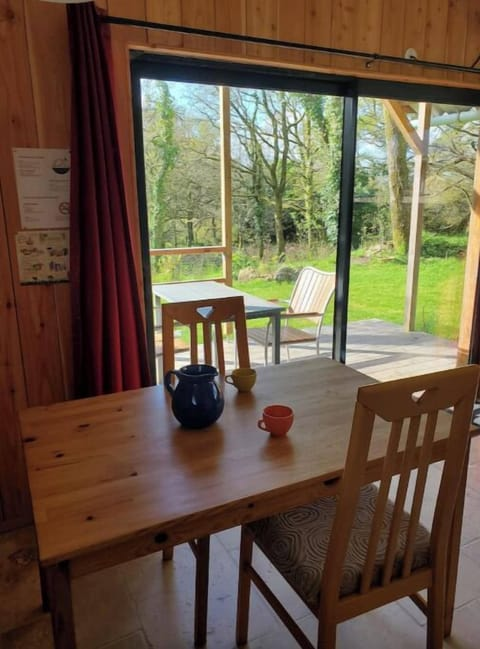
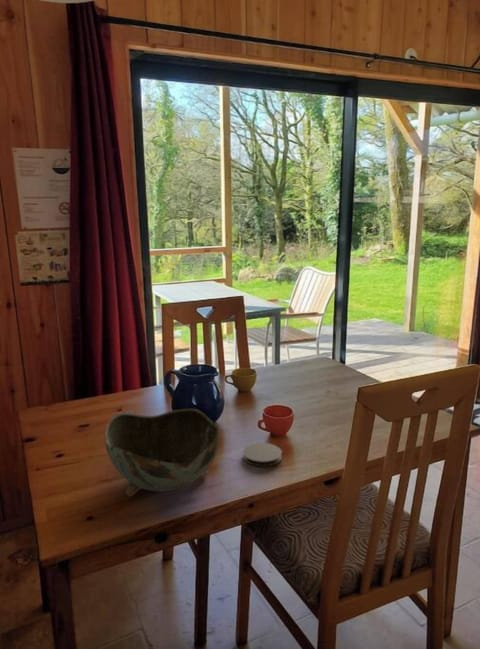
+ bowl [104,408,221,498]
+ coaster [242,442,283,468]
